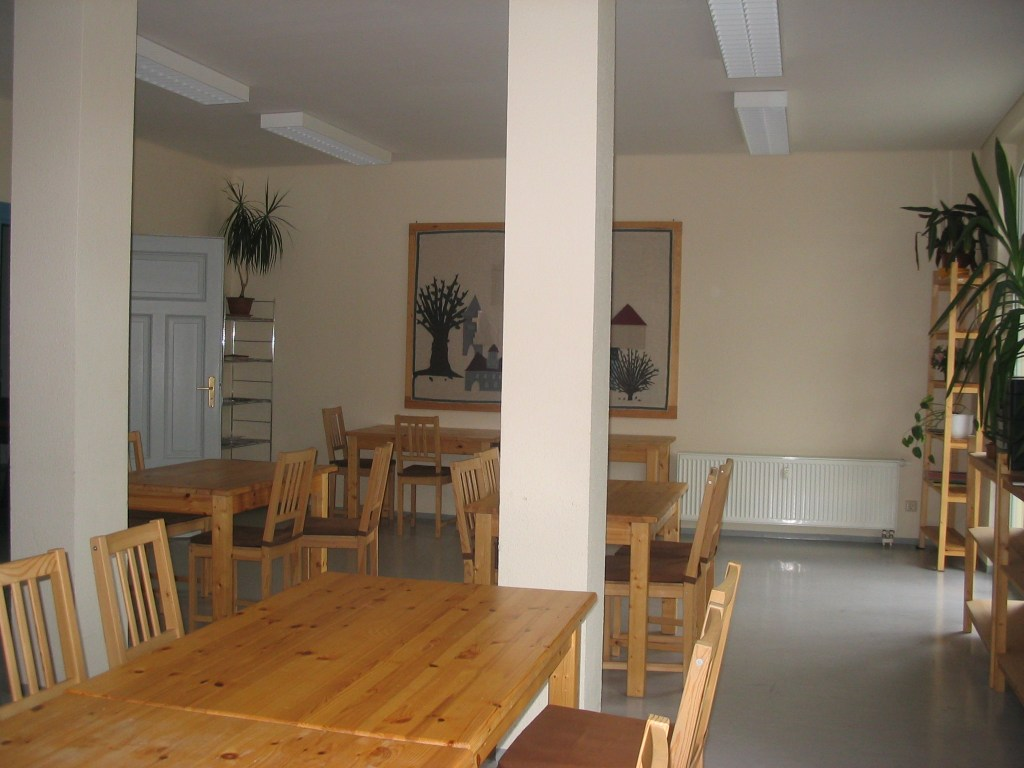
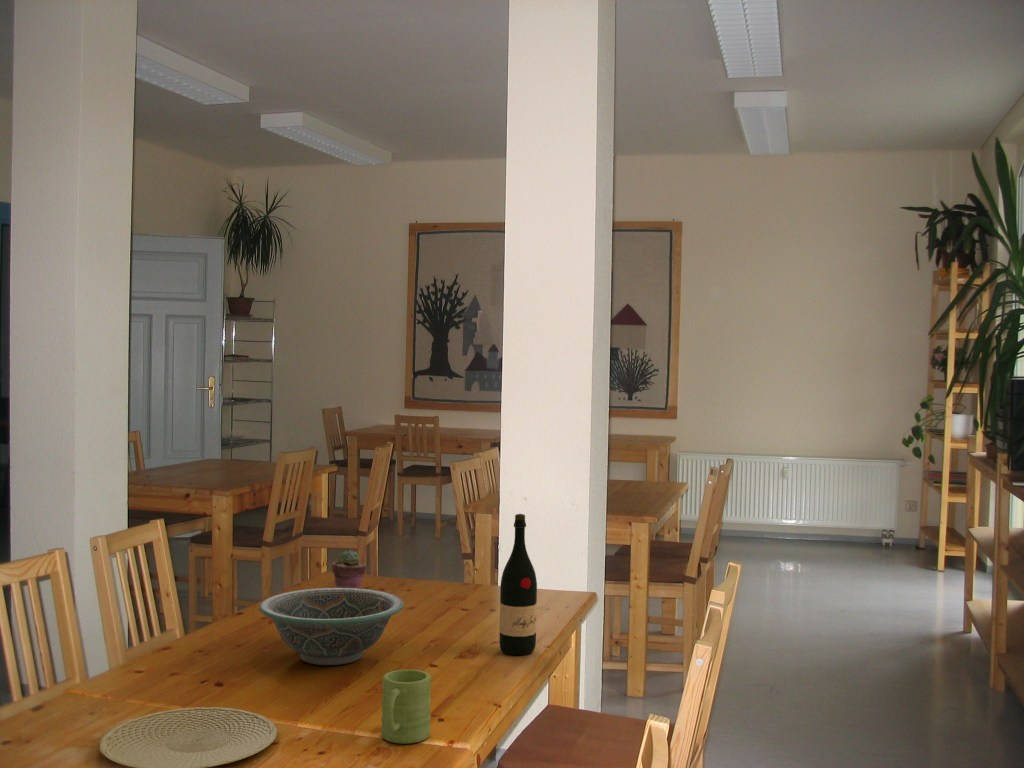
+ mug [380,668,432,745]
+ plate [98,706,278,768]
+ potted succulent [331,549,368,589]
+ wine bottle [498,513,538,656]
+ decorative bowl [258,587,405,666]
